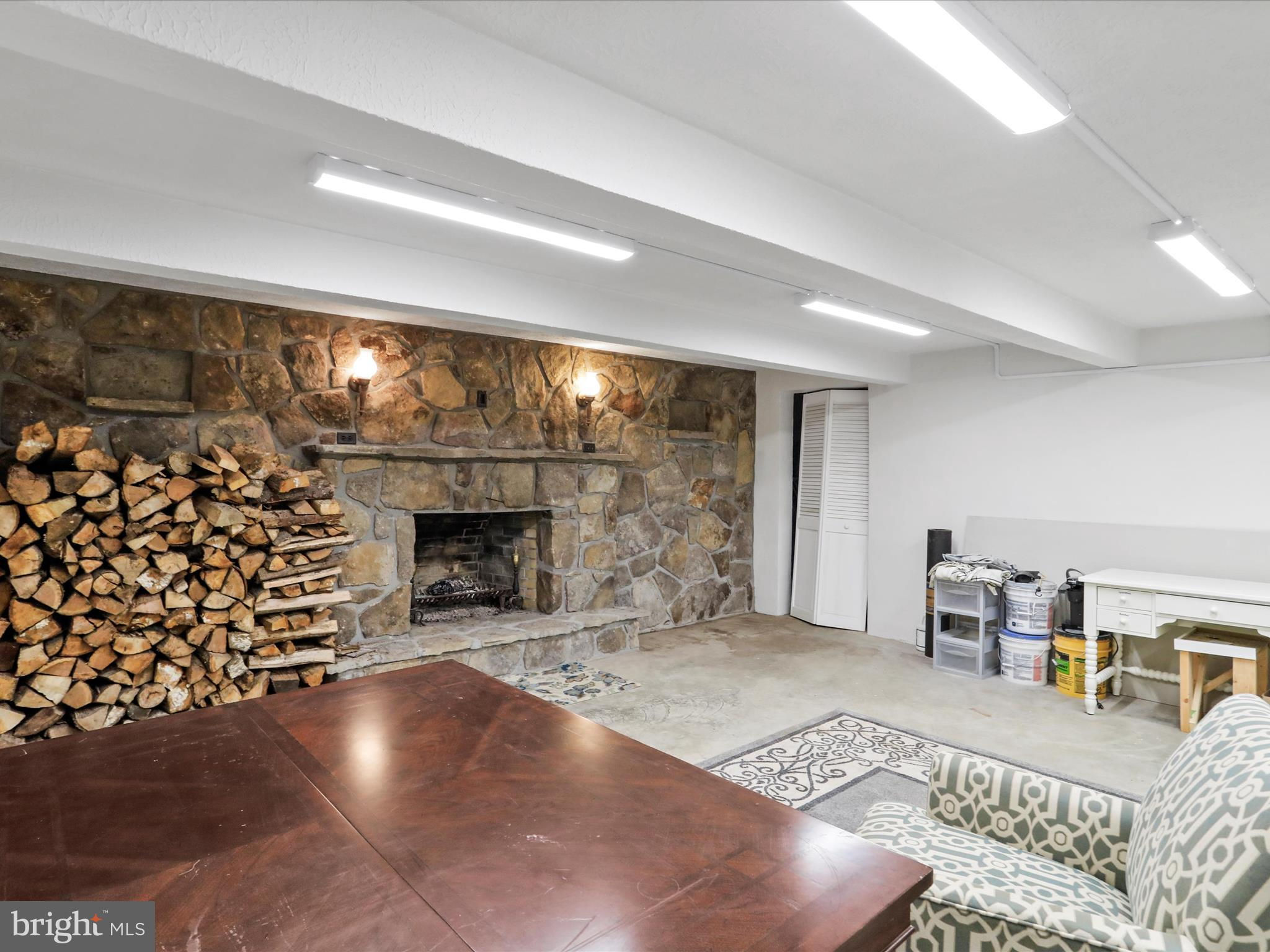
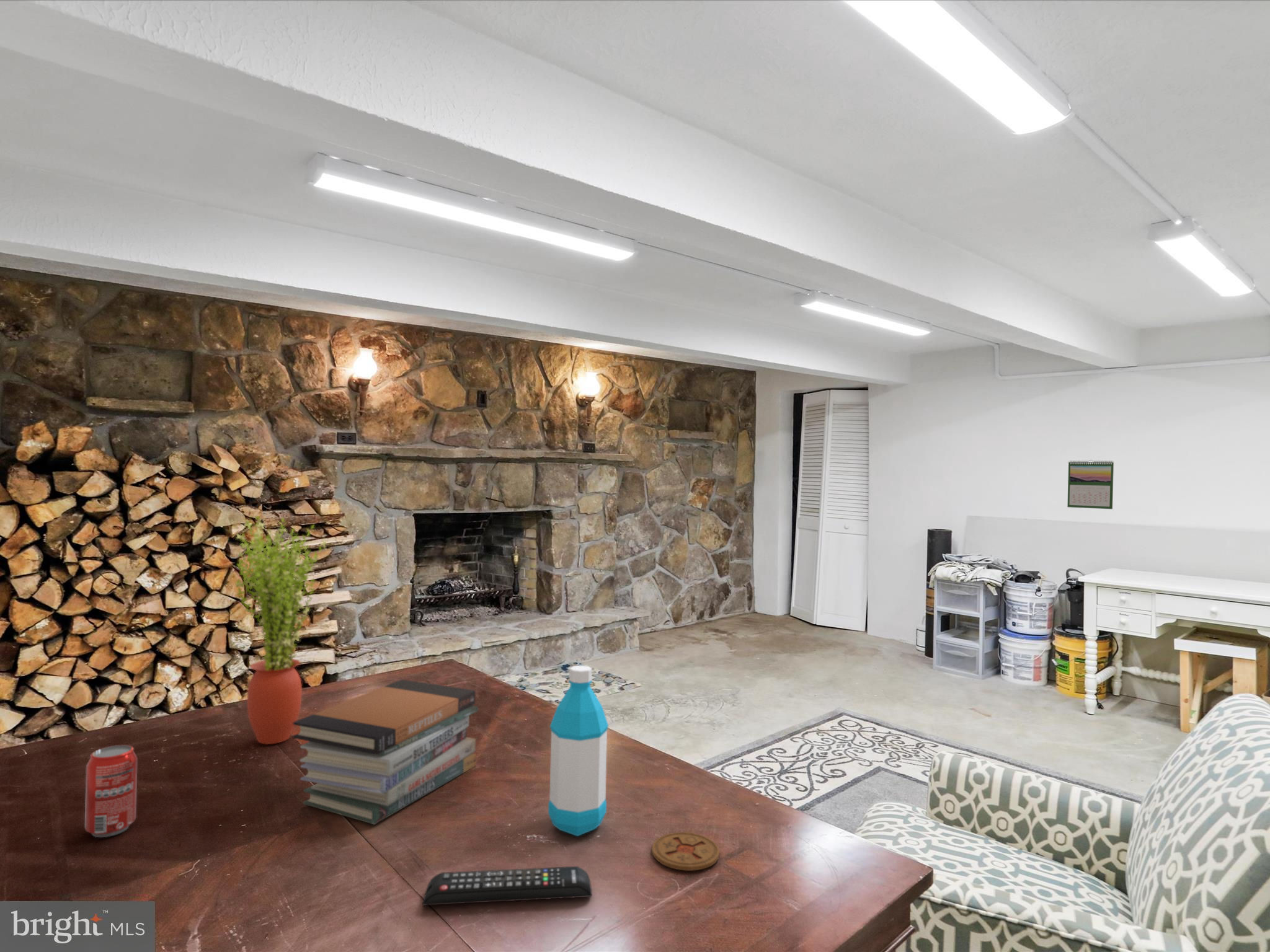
+ calendar [1067,459,1114,509]
+ water bottle [548,664,609,837]
+ coaster [651,832,720,871]
+ potted plant [234,516,327,745]
+ beverage can [84,744,138,838]
+ remote control [422,866,593,906]
+ book stack [292,679,479,825]
